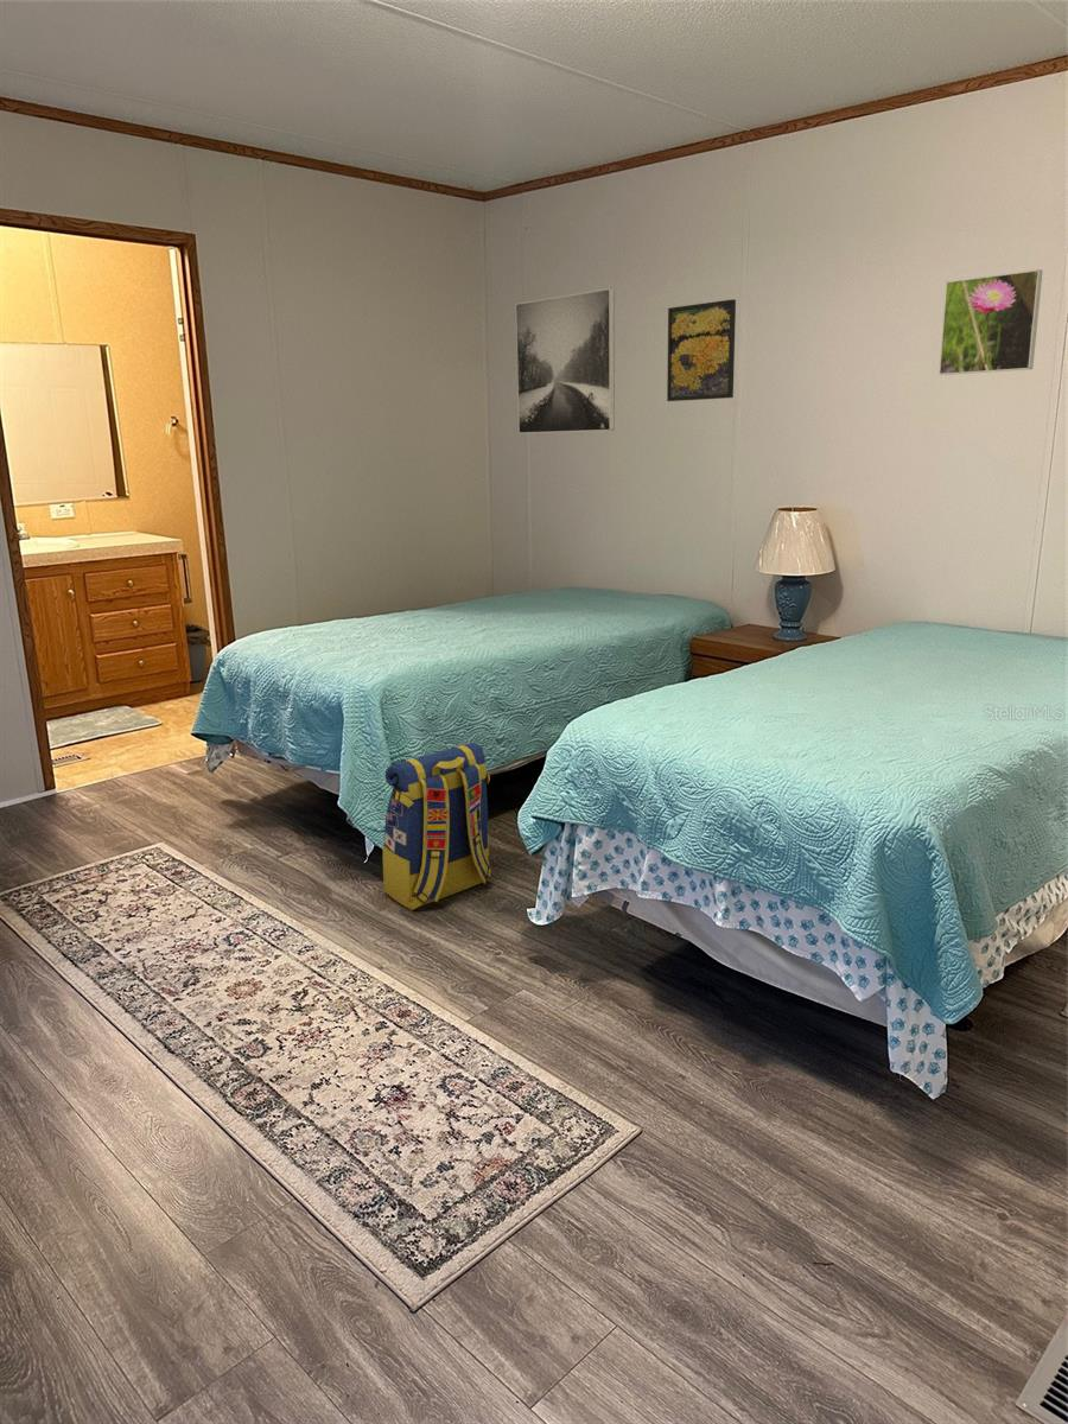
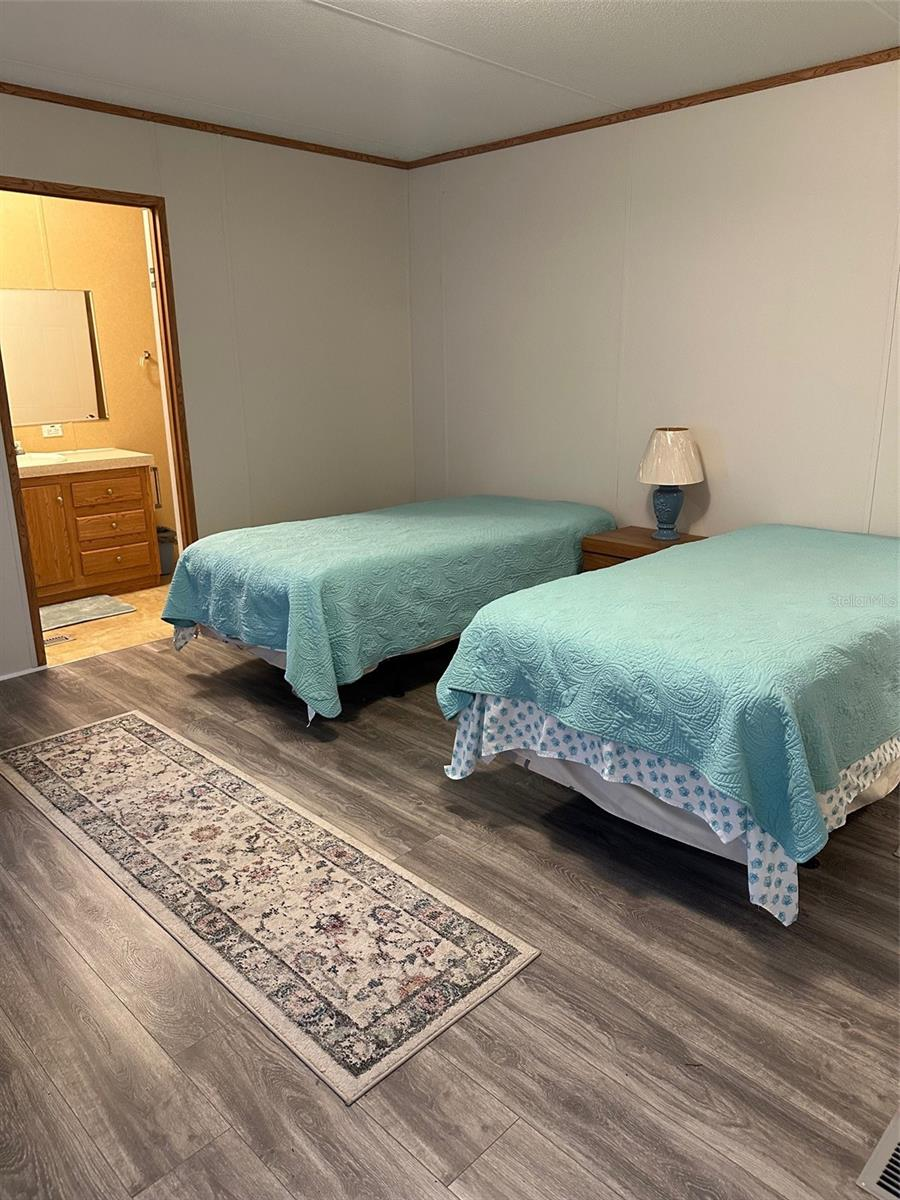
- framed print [666,298,737,402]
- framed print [937,268,1044,376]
- backpack [382,742,492,911]
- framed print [514,287,616,434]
